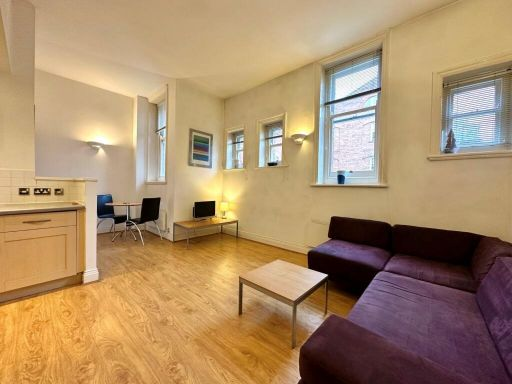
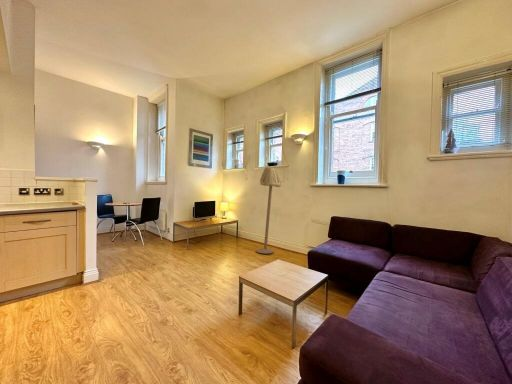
+ floor lamp [255,165,282,255]
